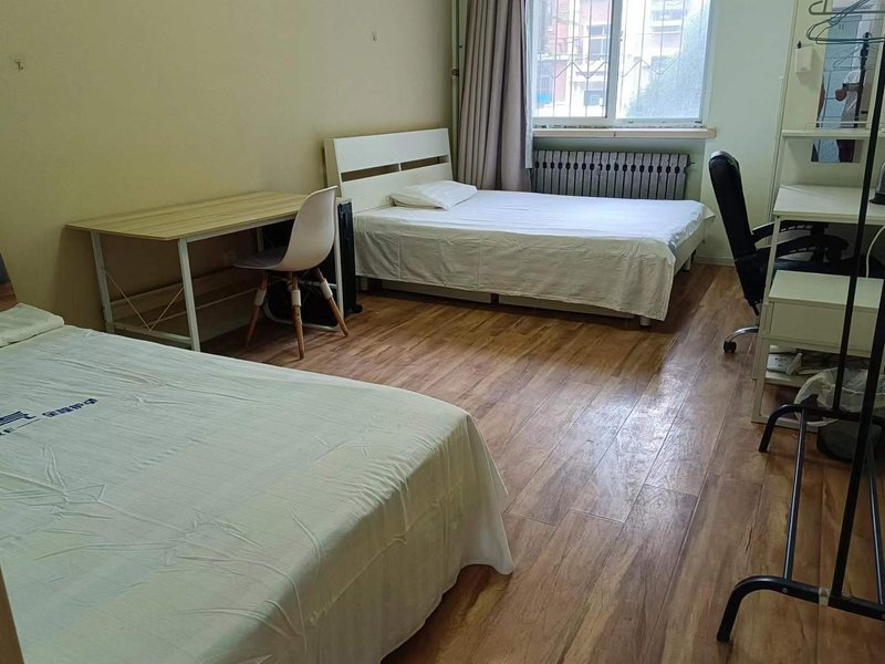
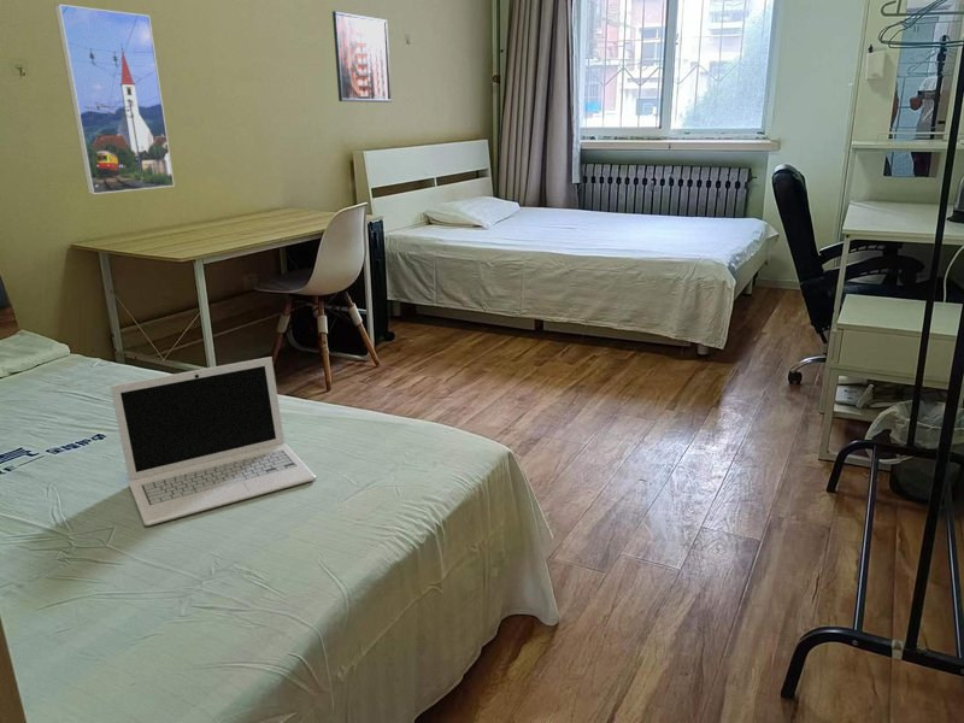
+ laptop [110,355,317,527]
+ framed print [331,10,393,104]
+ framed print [53,4,176,195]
